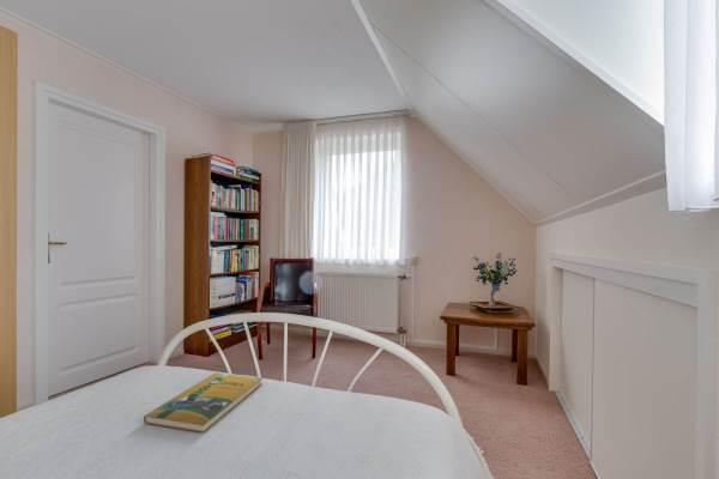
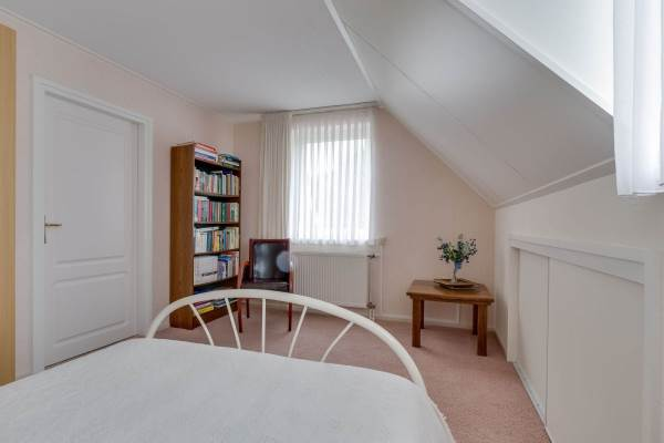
- booklet [143,371,264,433]
